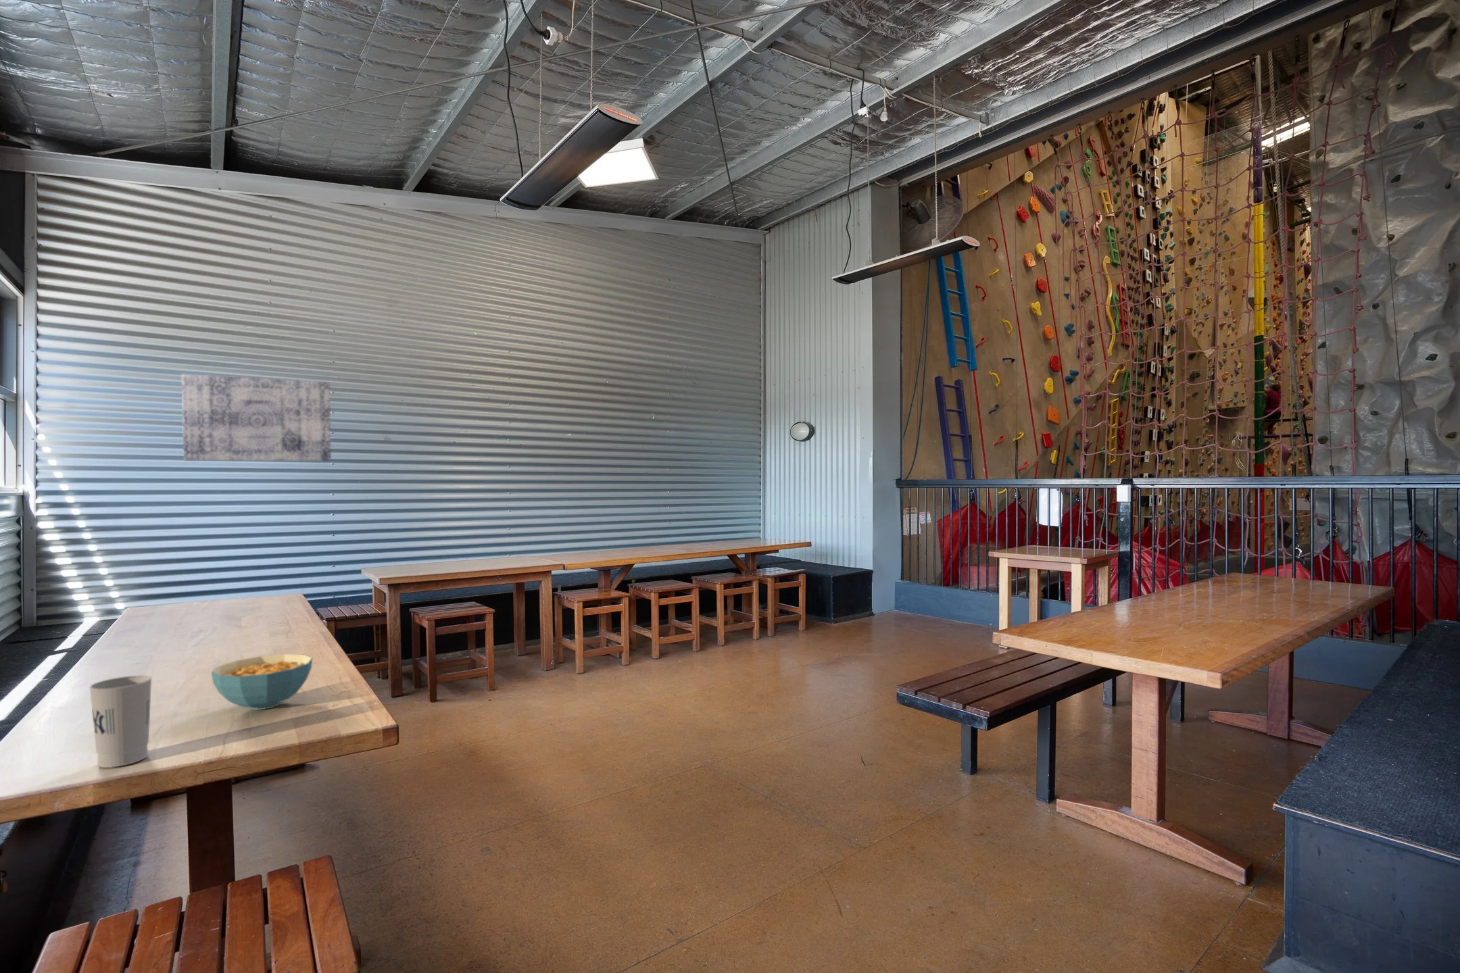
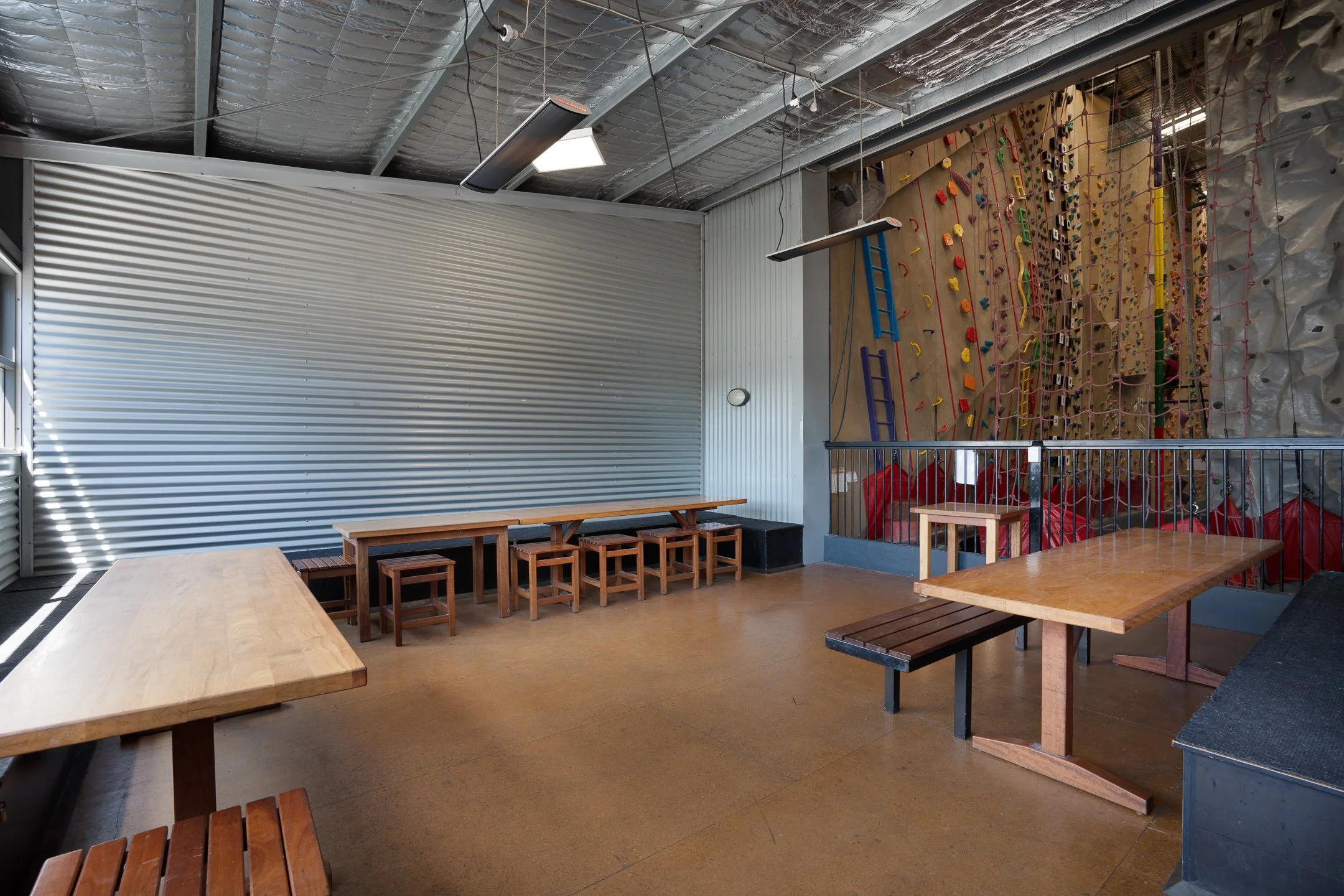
- cereal bowl [211,654,314,711]
- wall art [181,374,332,462]
- cup [89,675,153,768]
